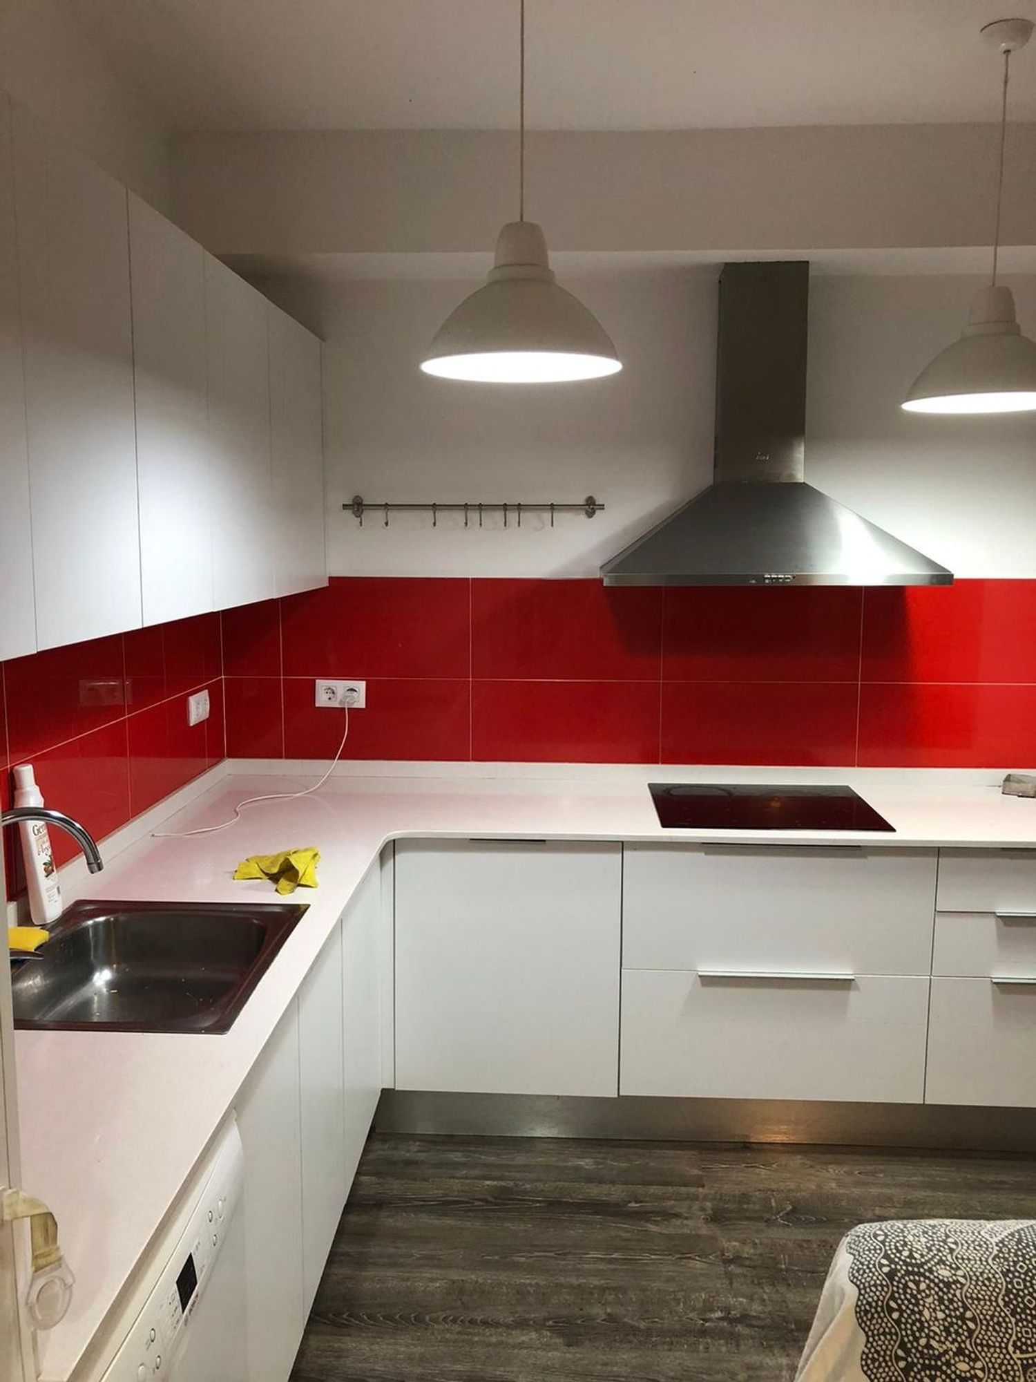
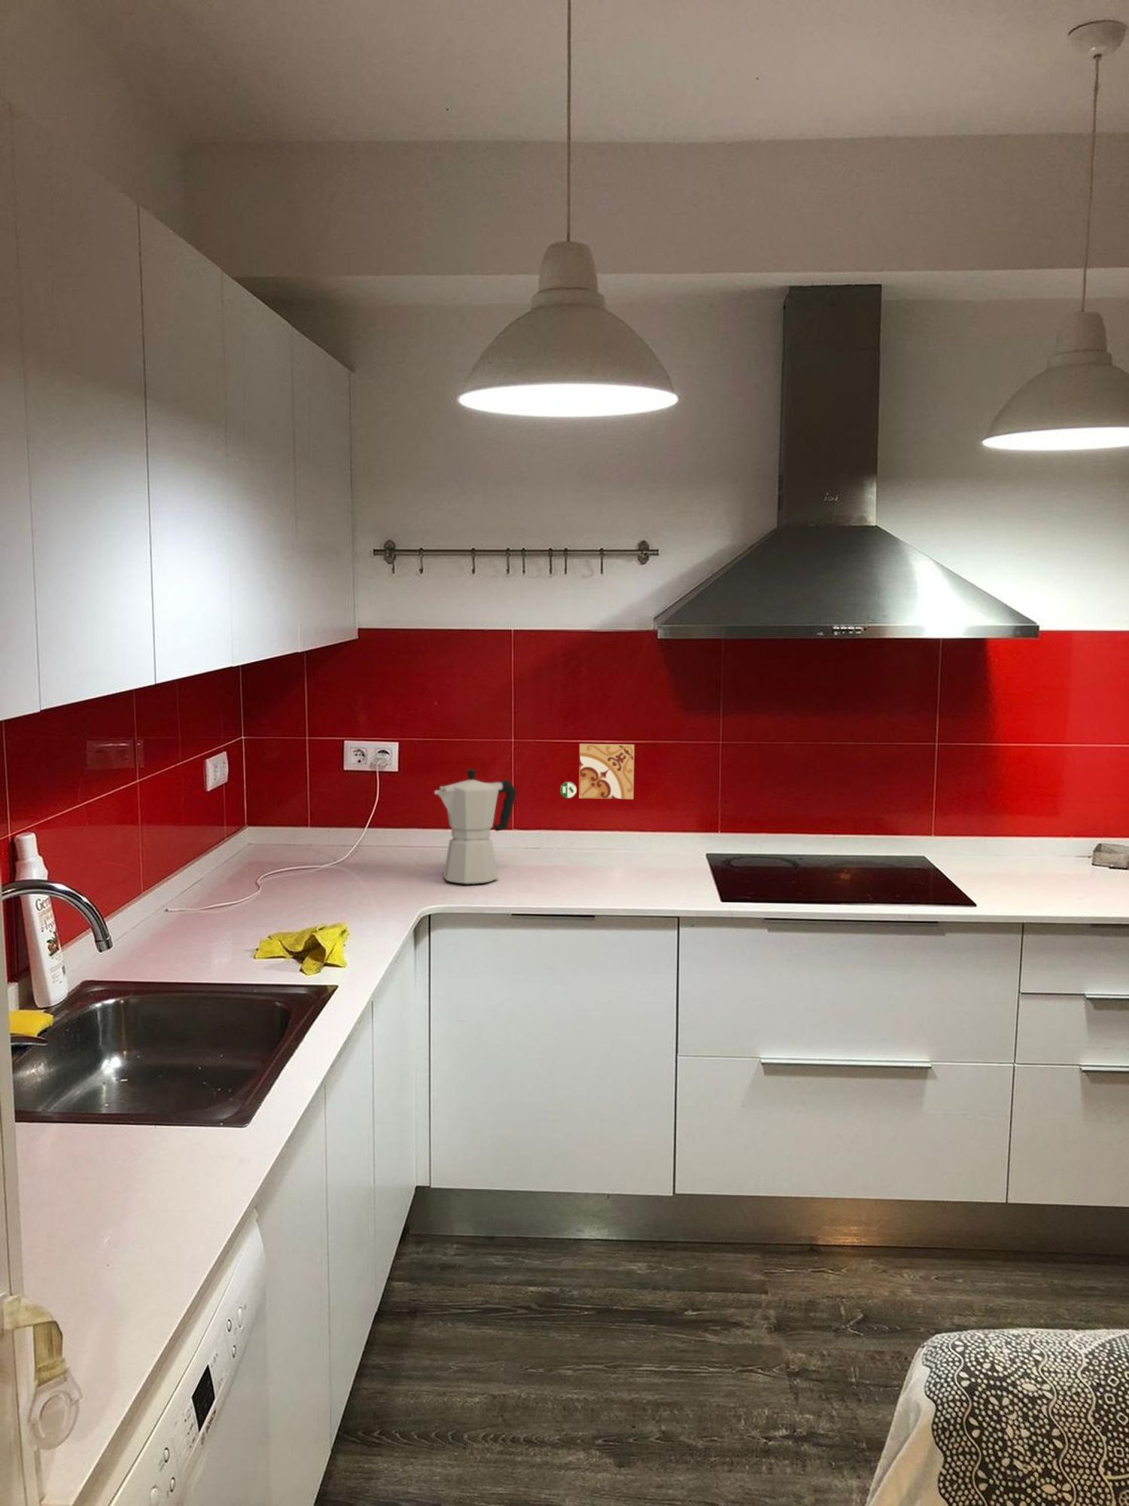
+ decorative tile [560,744,636,799]
+ moka pot [434,768,517,885]
